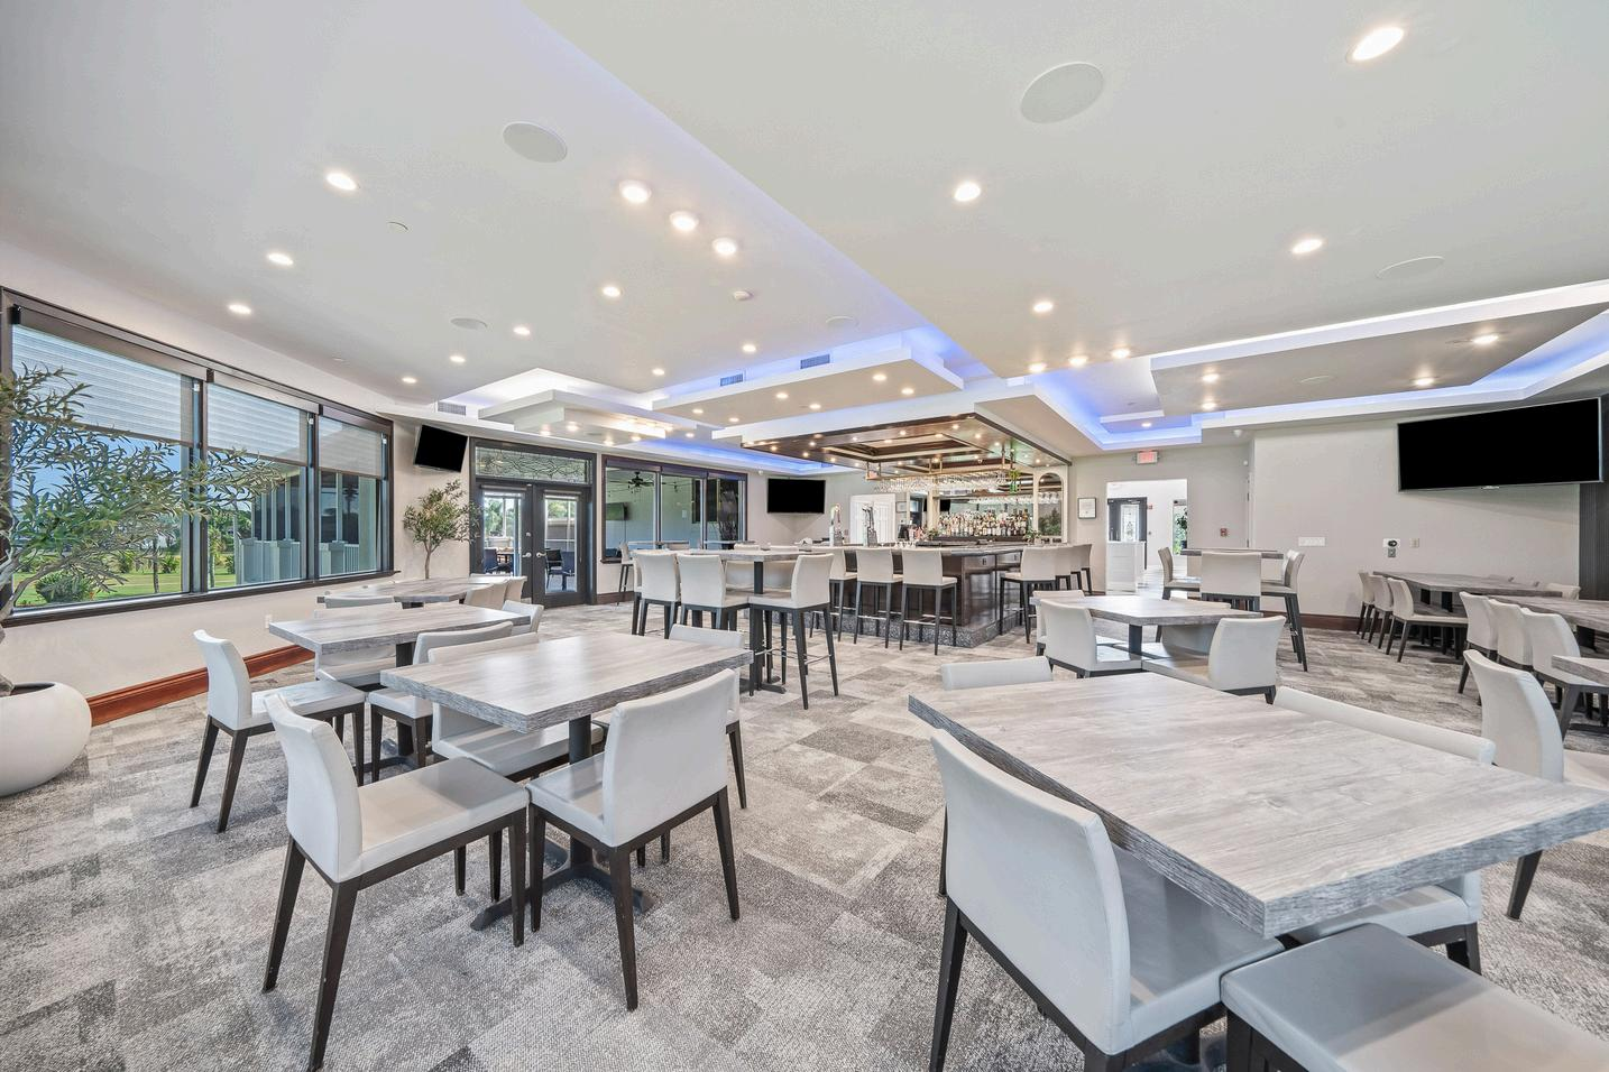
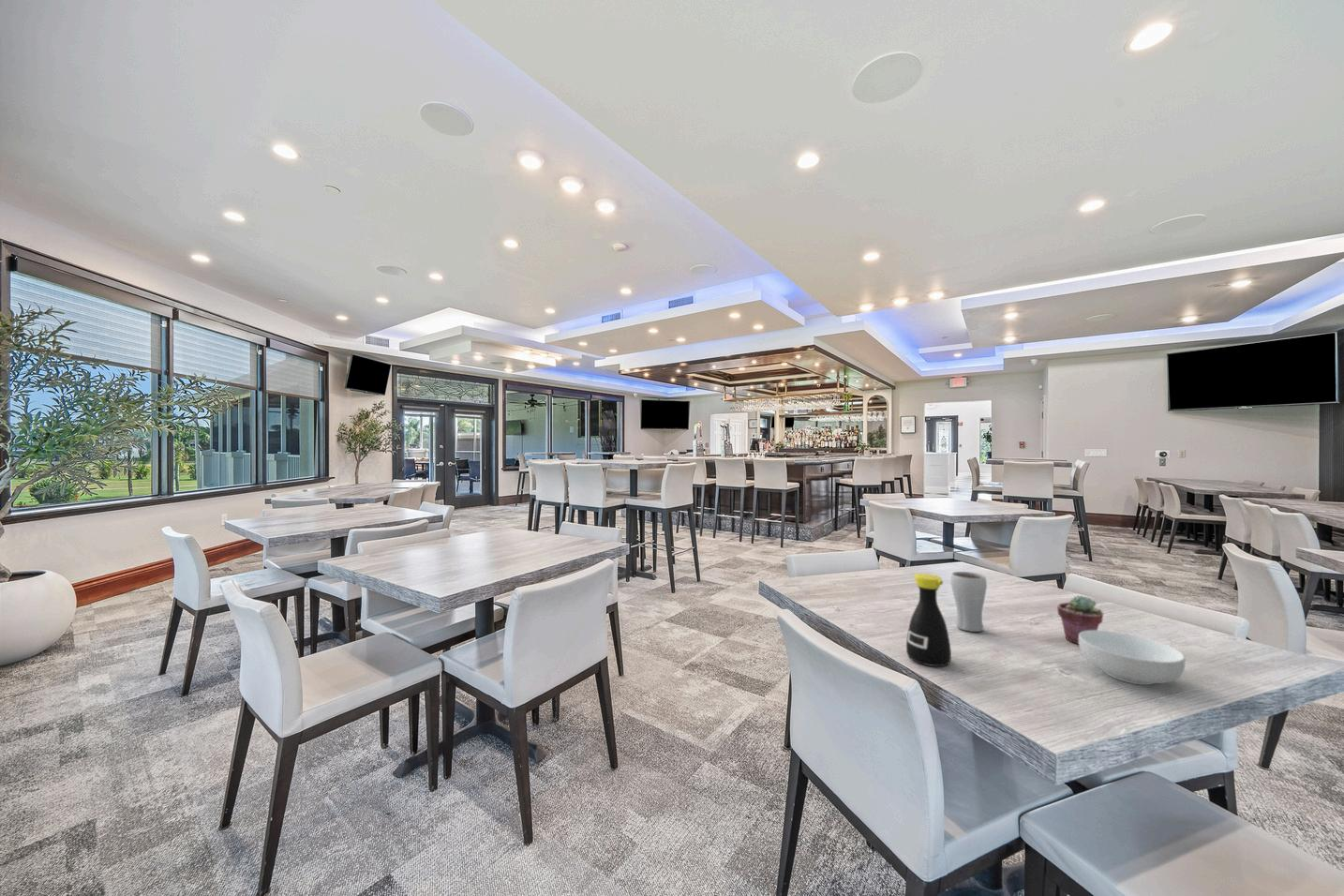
+ drinking glass [949,571,988,633]
+ cereal bowl [1078,630,1187,686]
+ bottle [905,573,952,667]
+ potted succulent [1056,594,1104,645]
